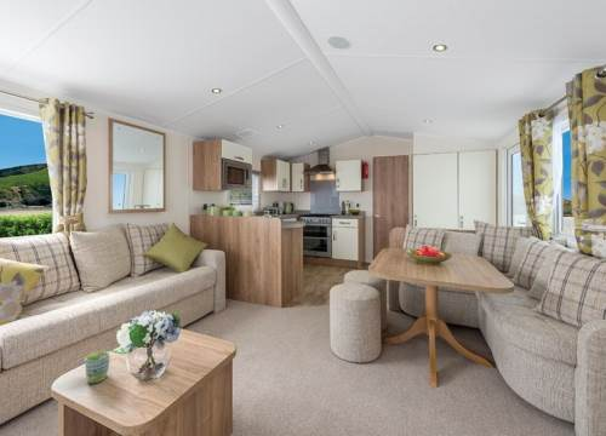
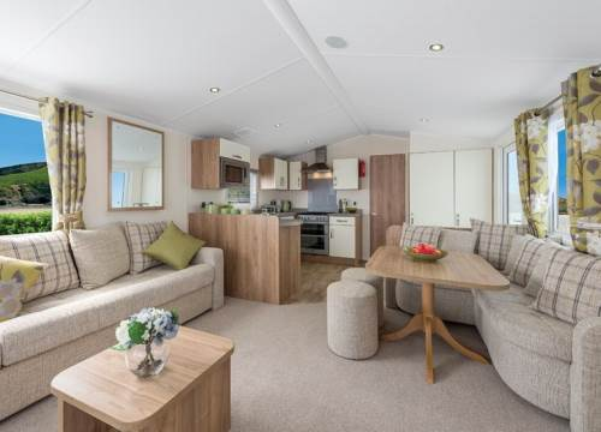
- mug [84,350,110,384]
